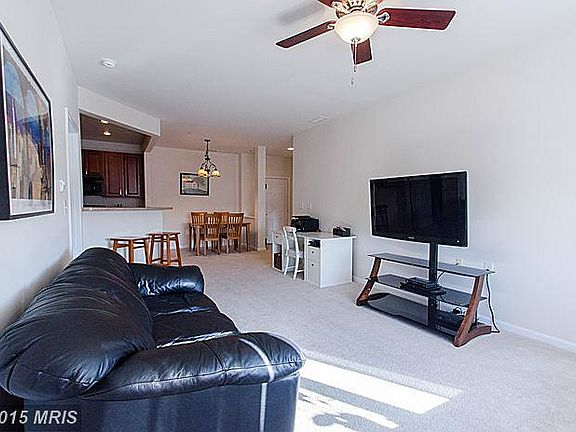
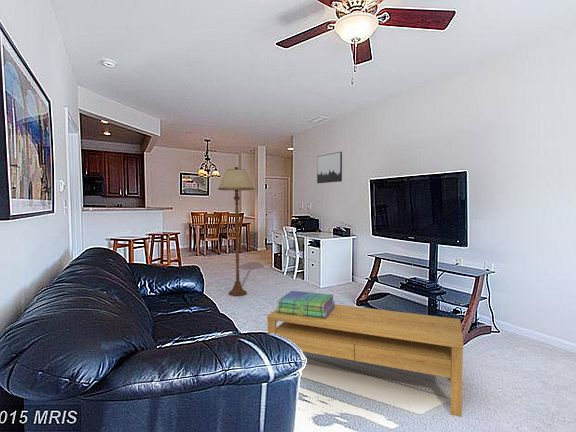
+ wall art [316,151,343,184]
+ floor lamp [217,166,255,297]
+ stack of books [276,290,336,319]
+ coffee table [266,303,464,418]
